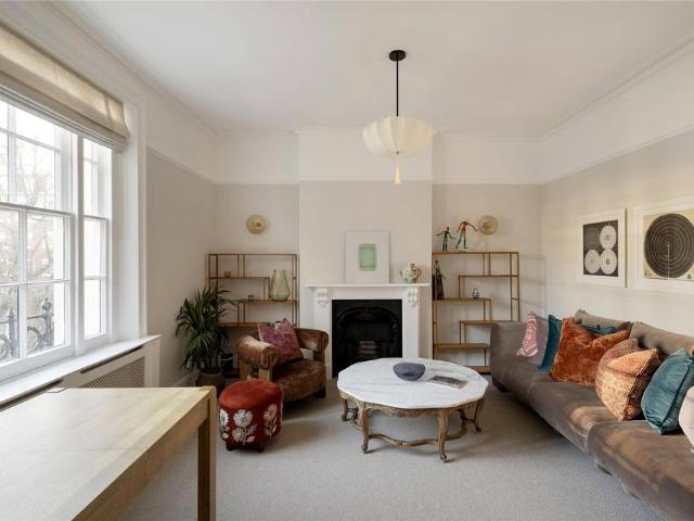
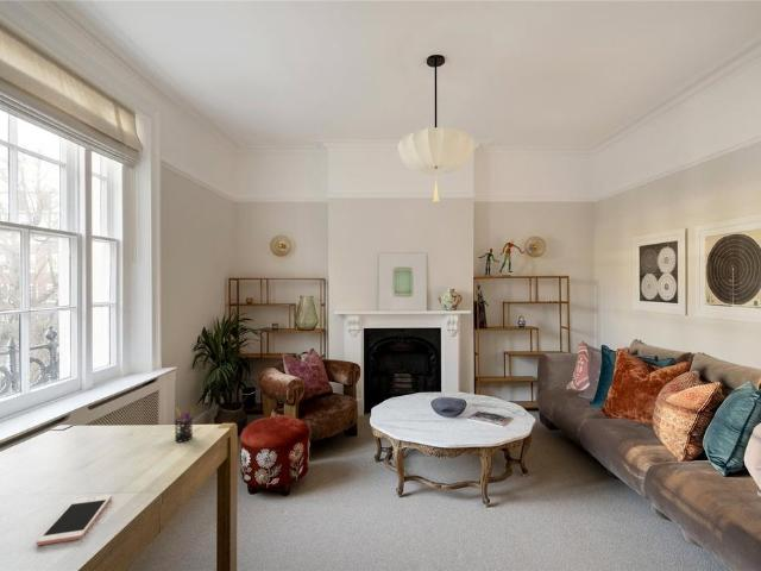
+ cell phone [36,494,113,546]
+ pen holder [174,406,195,443]
